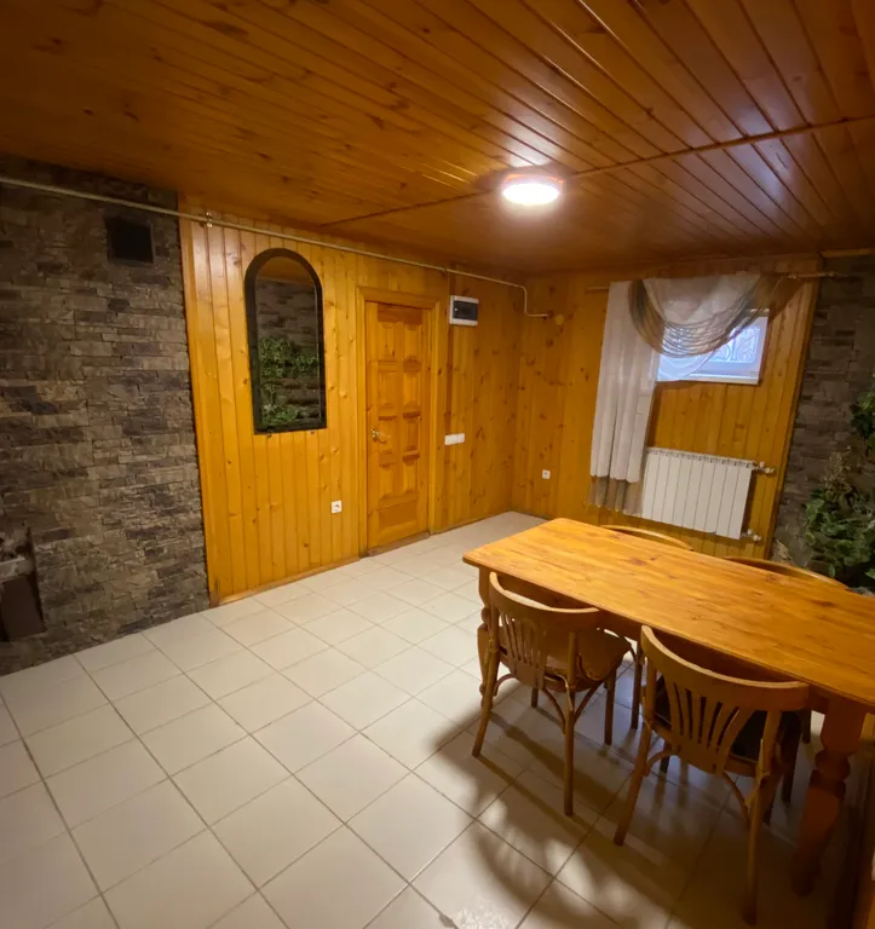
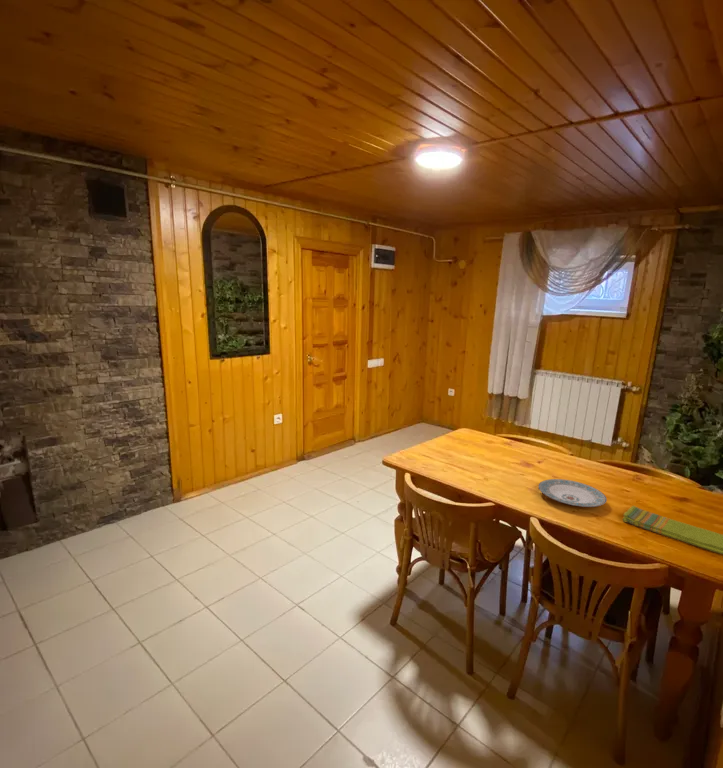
+ plate [537,478,608,508]
+ dish towel [622,505,723,555]
